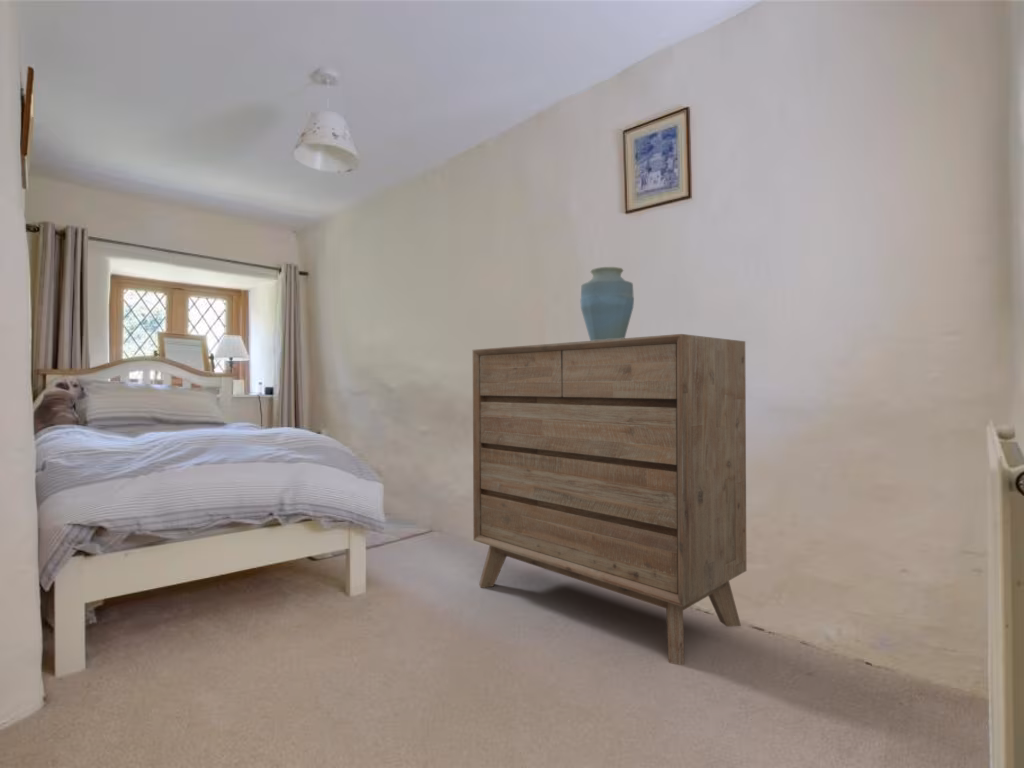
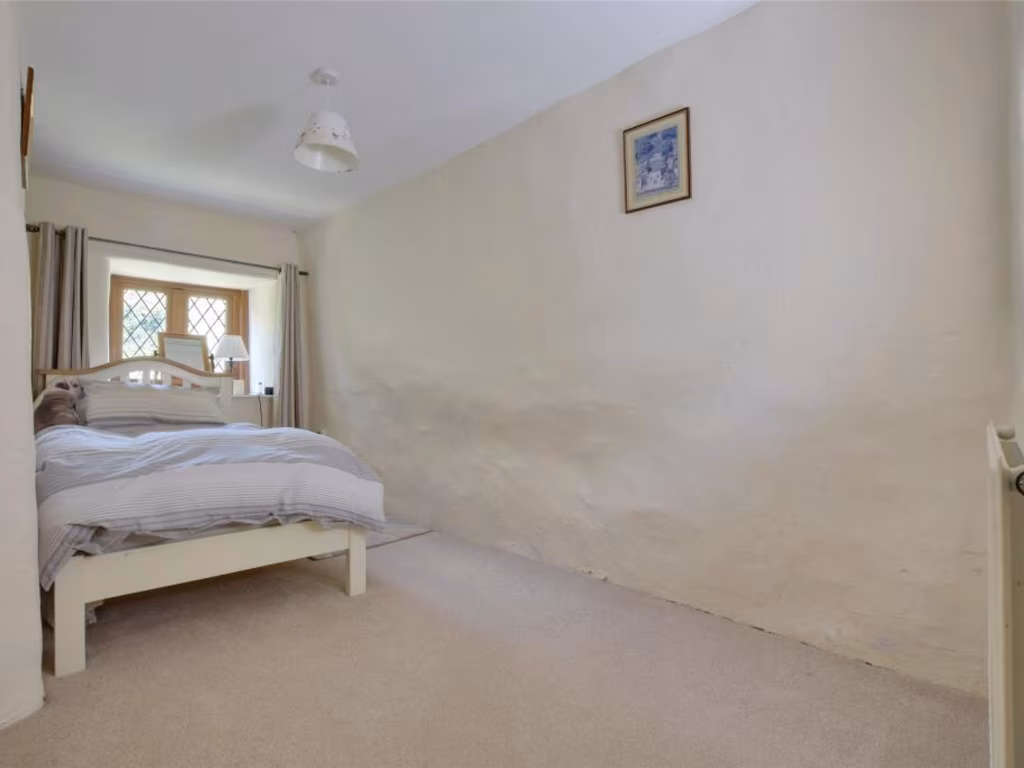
- vase [579,266,635,341]
- dresser [472,333,747,666]
